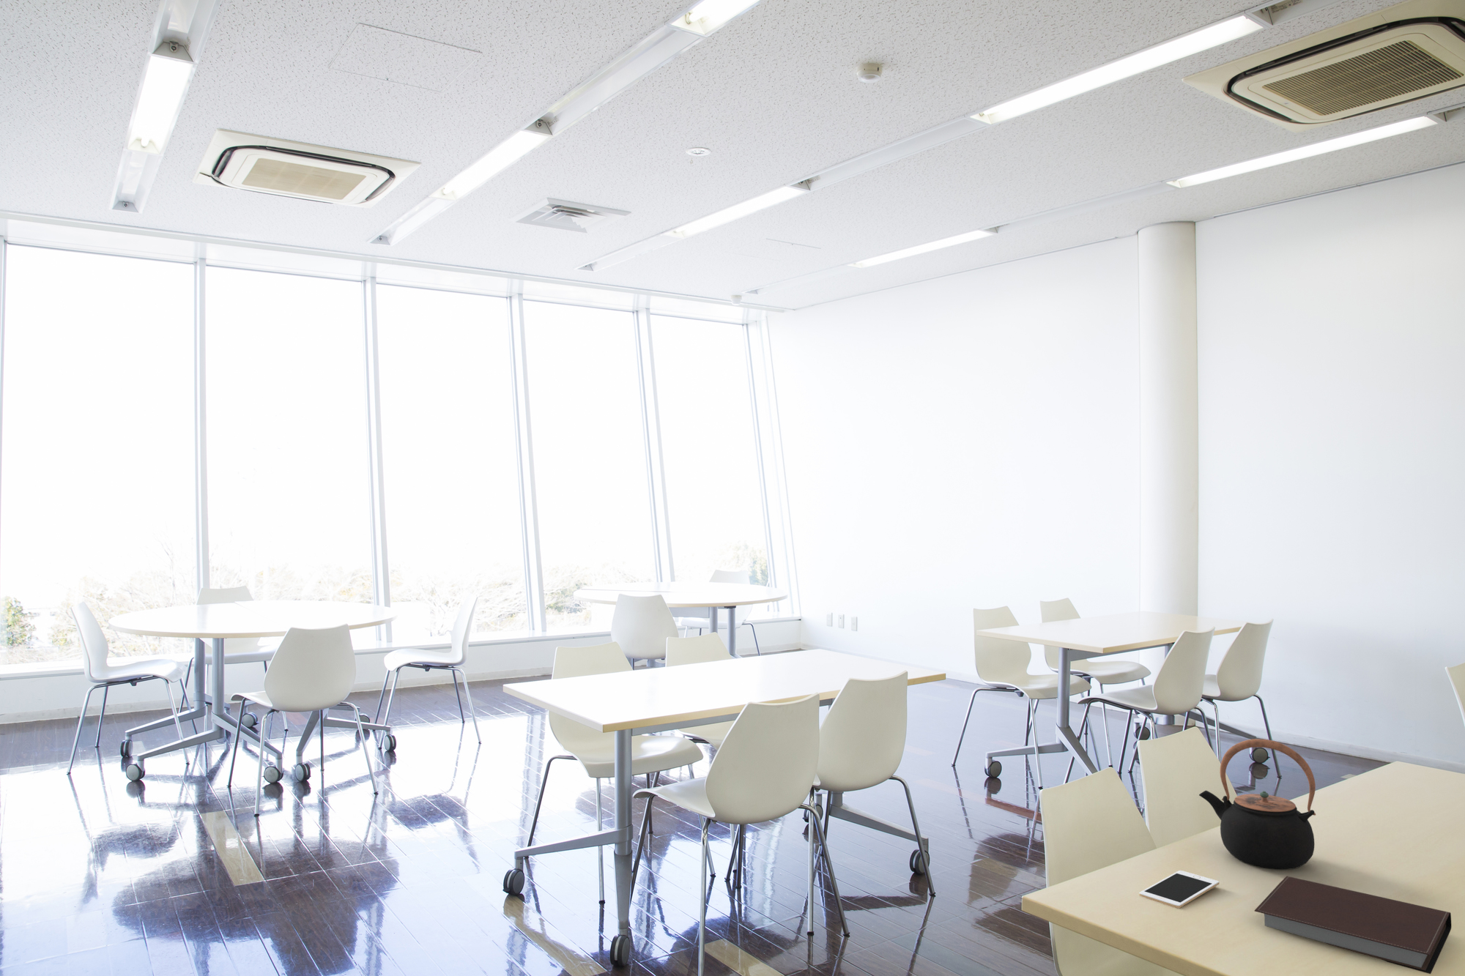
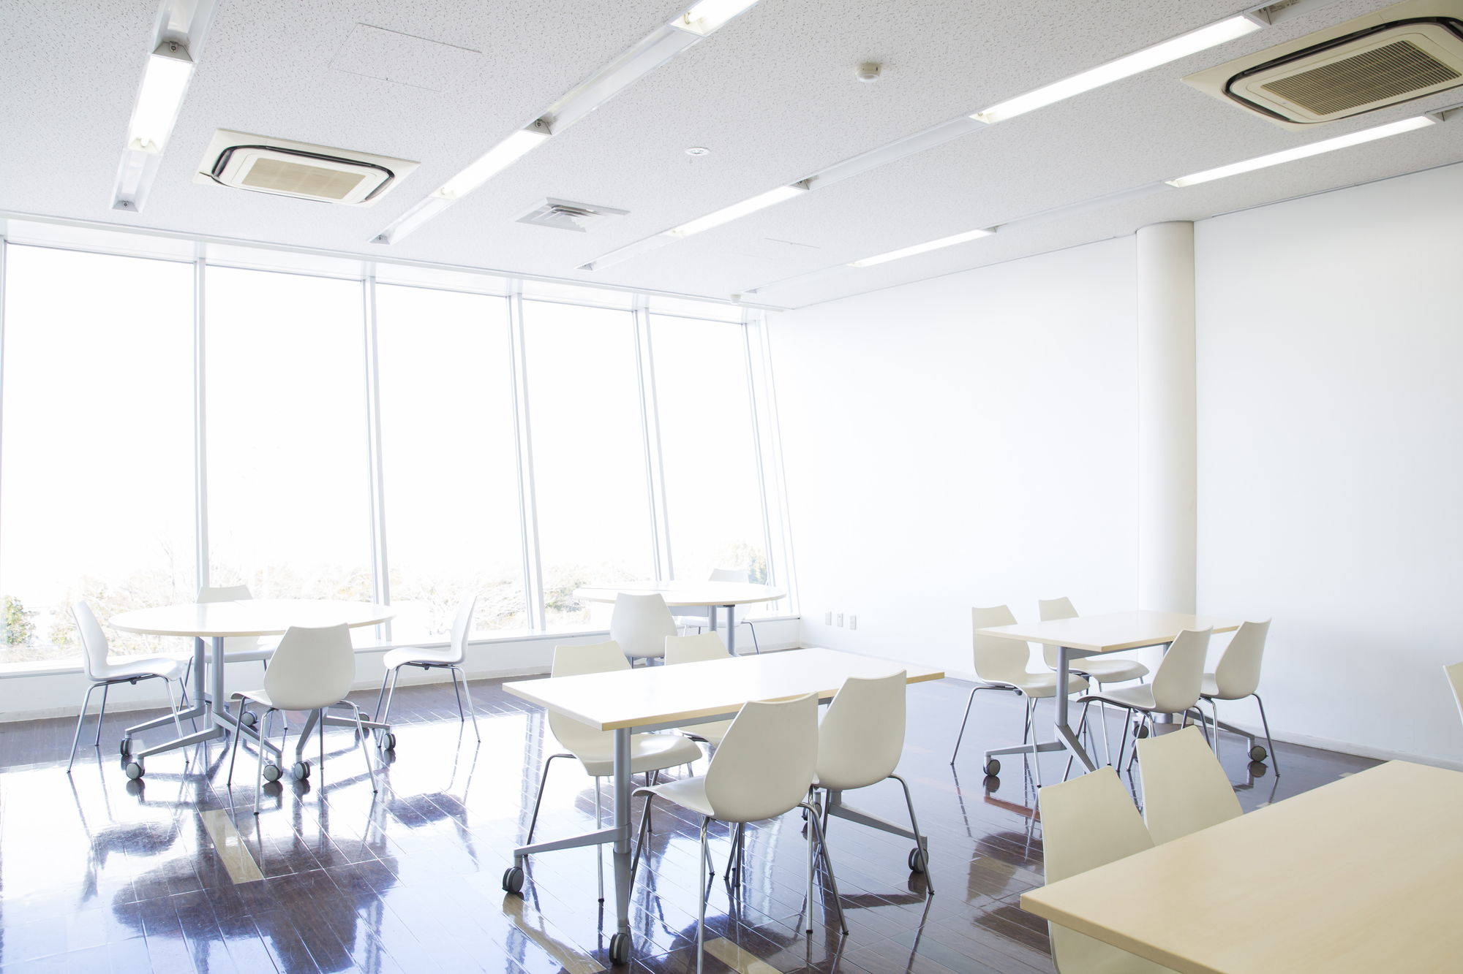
- notebook [1254,876,1453,975]
- cell phone [1138,870,1220,908]
- teapot [1198,739,1316,870]
